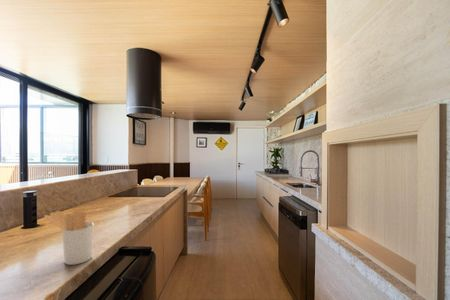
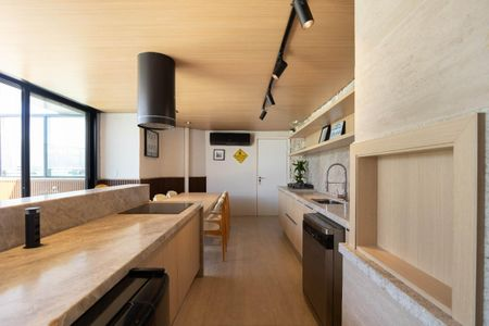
- utensil holder [43,210,95,266]
